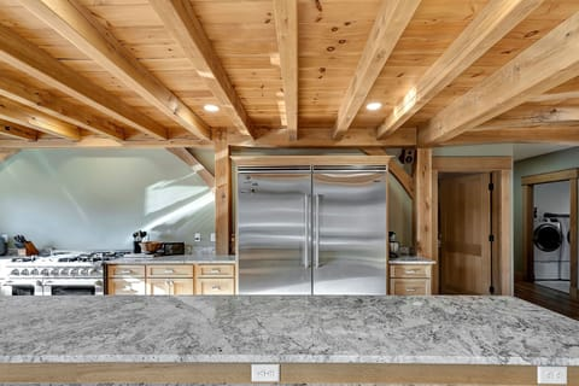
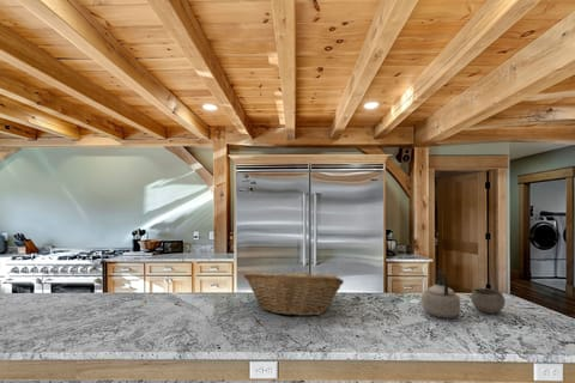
+ bowl [470,287,506,315]
+ teapot [420,269,461,318]
+ fruit basket [242,267,345,317]
